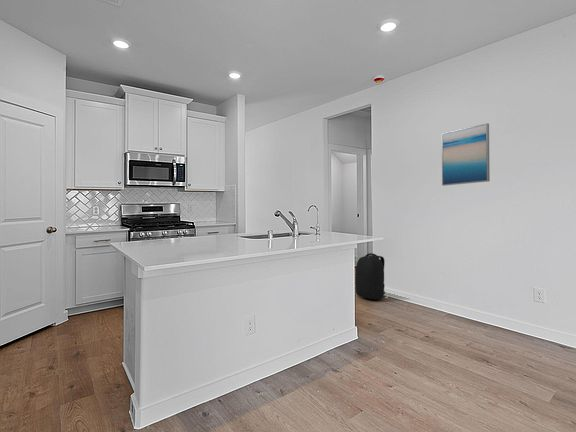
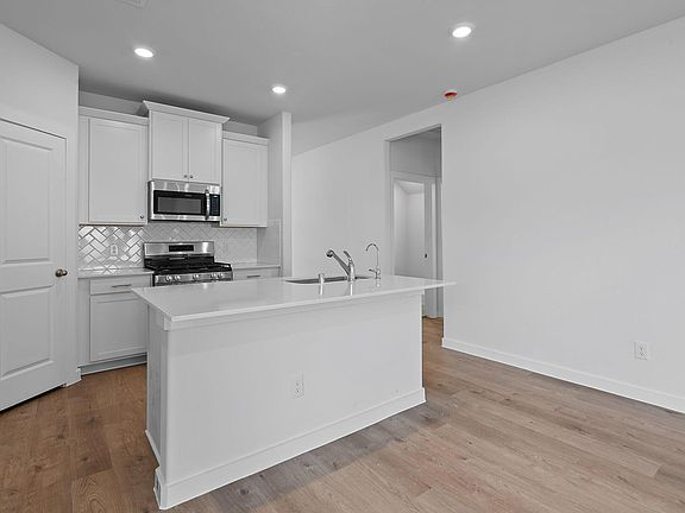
- wall art [441,122,491,187]
- backpack [354,252,386,301]
